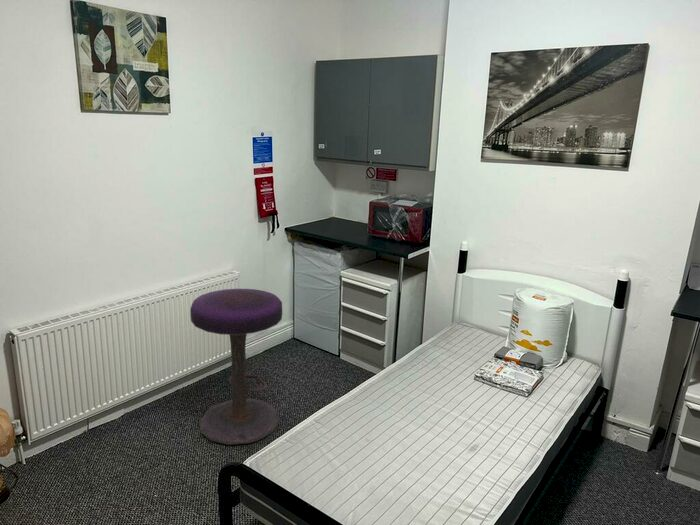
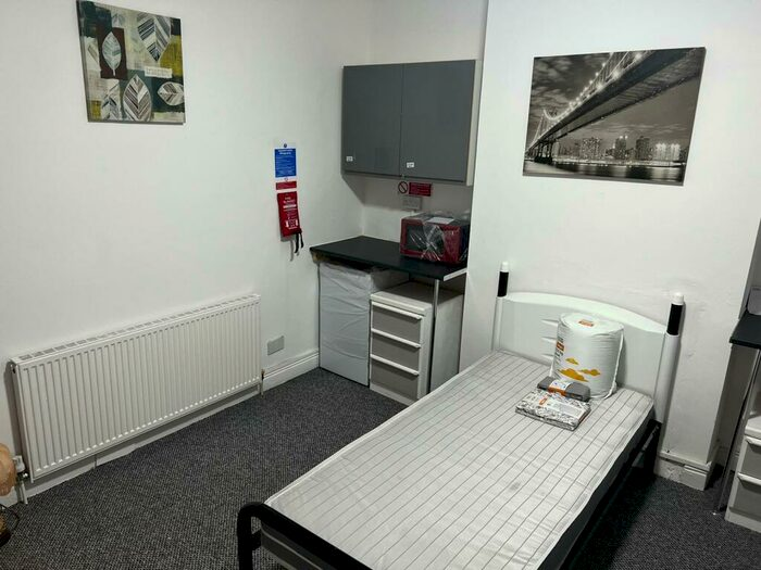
- stool [189,288,283,446]
